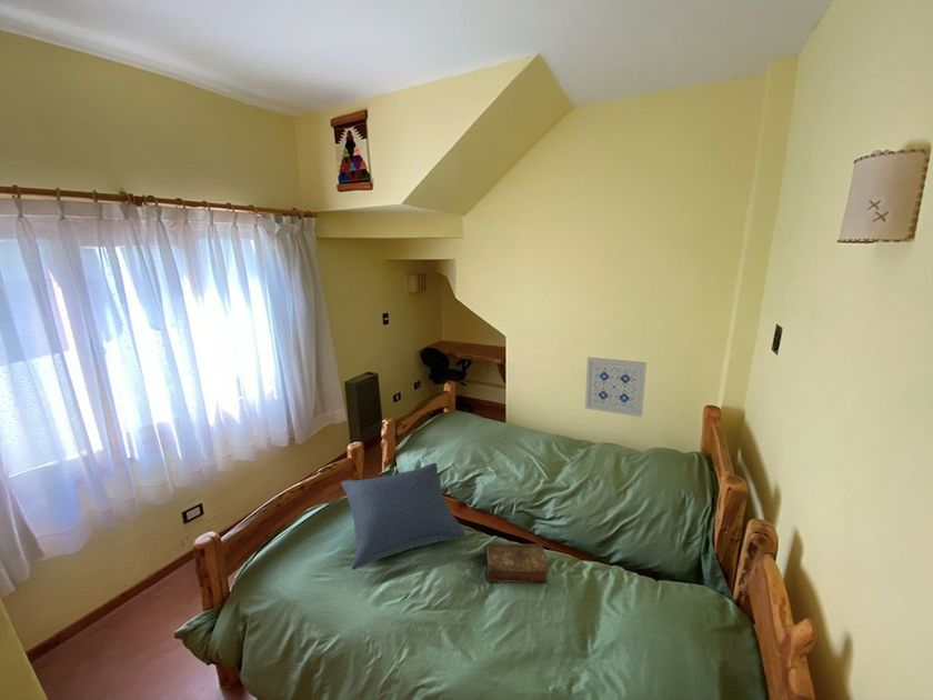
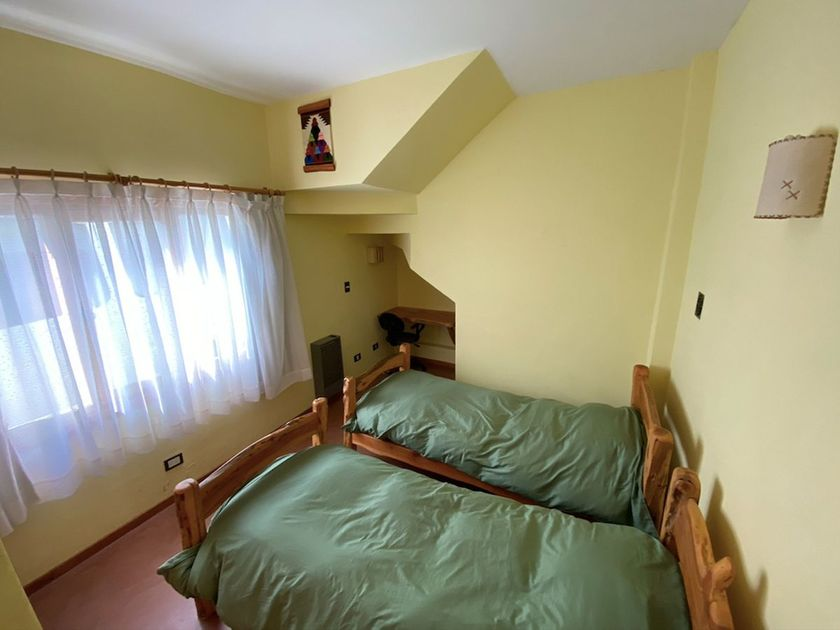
- book [485,542,550,584]
- wall art [584,357,648,418]
- pillow [340,462,468,571]
